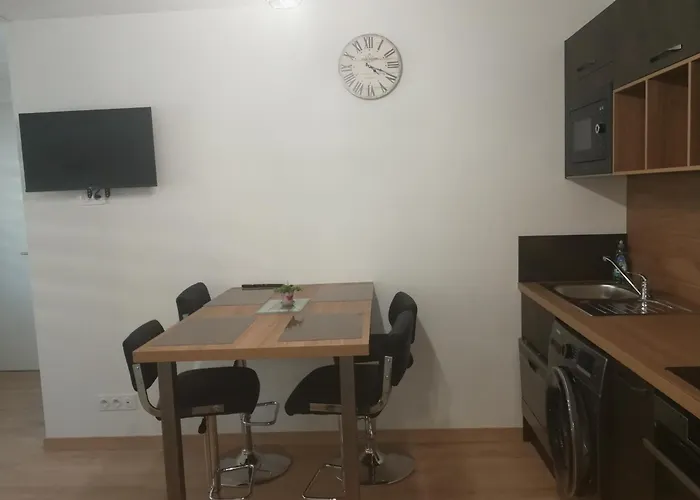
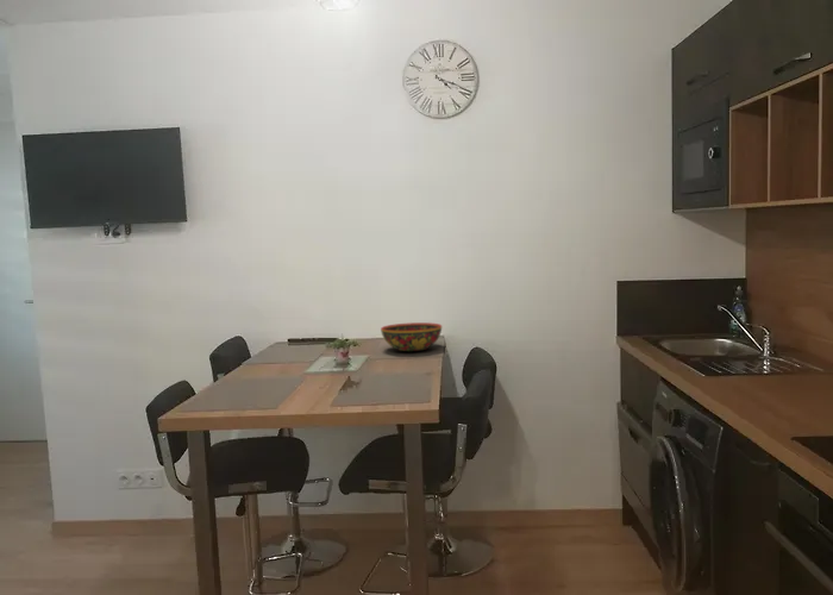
+ bowl [380,321,443,352]
